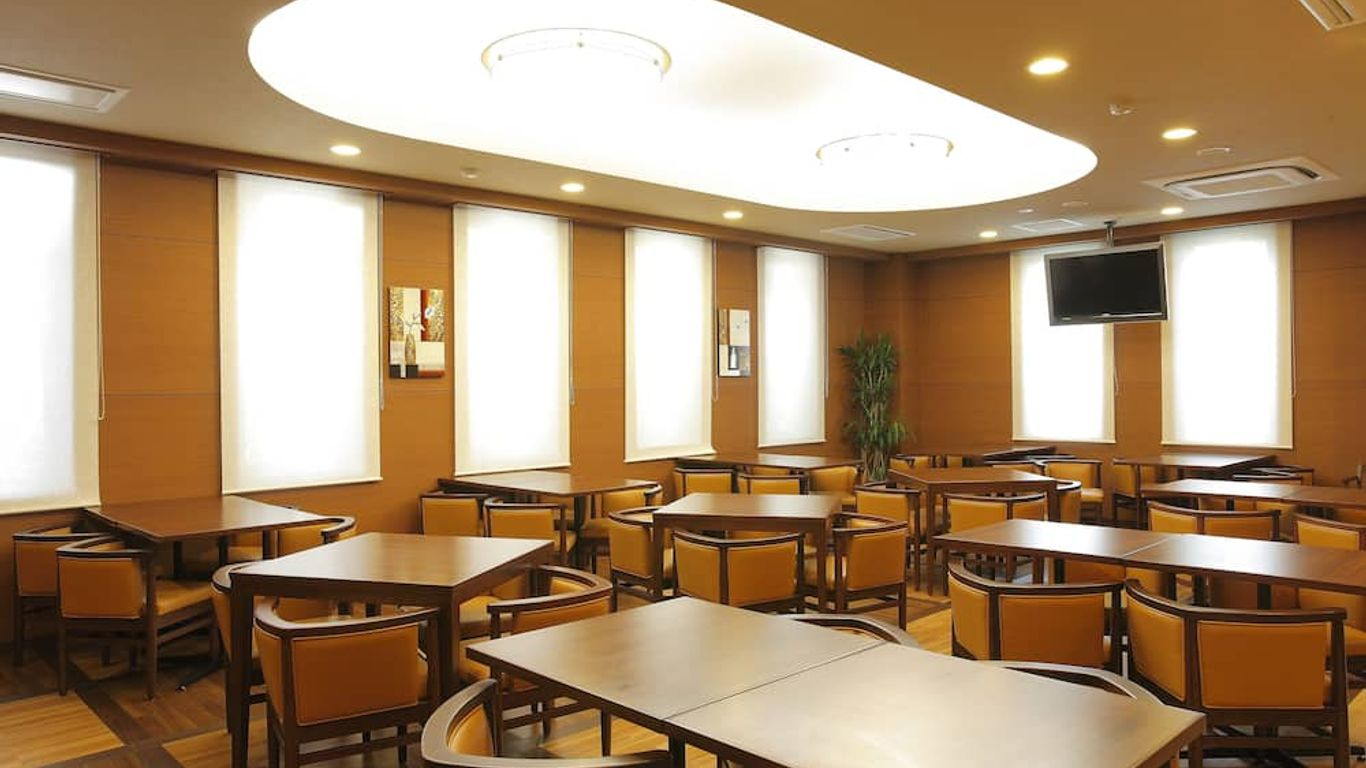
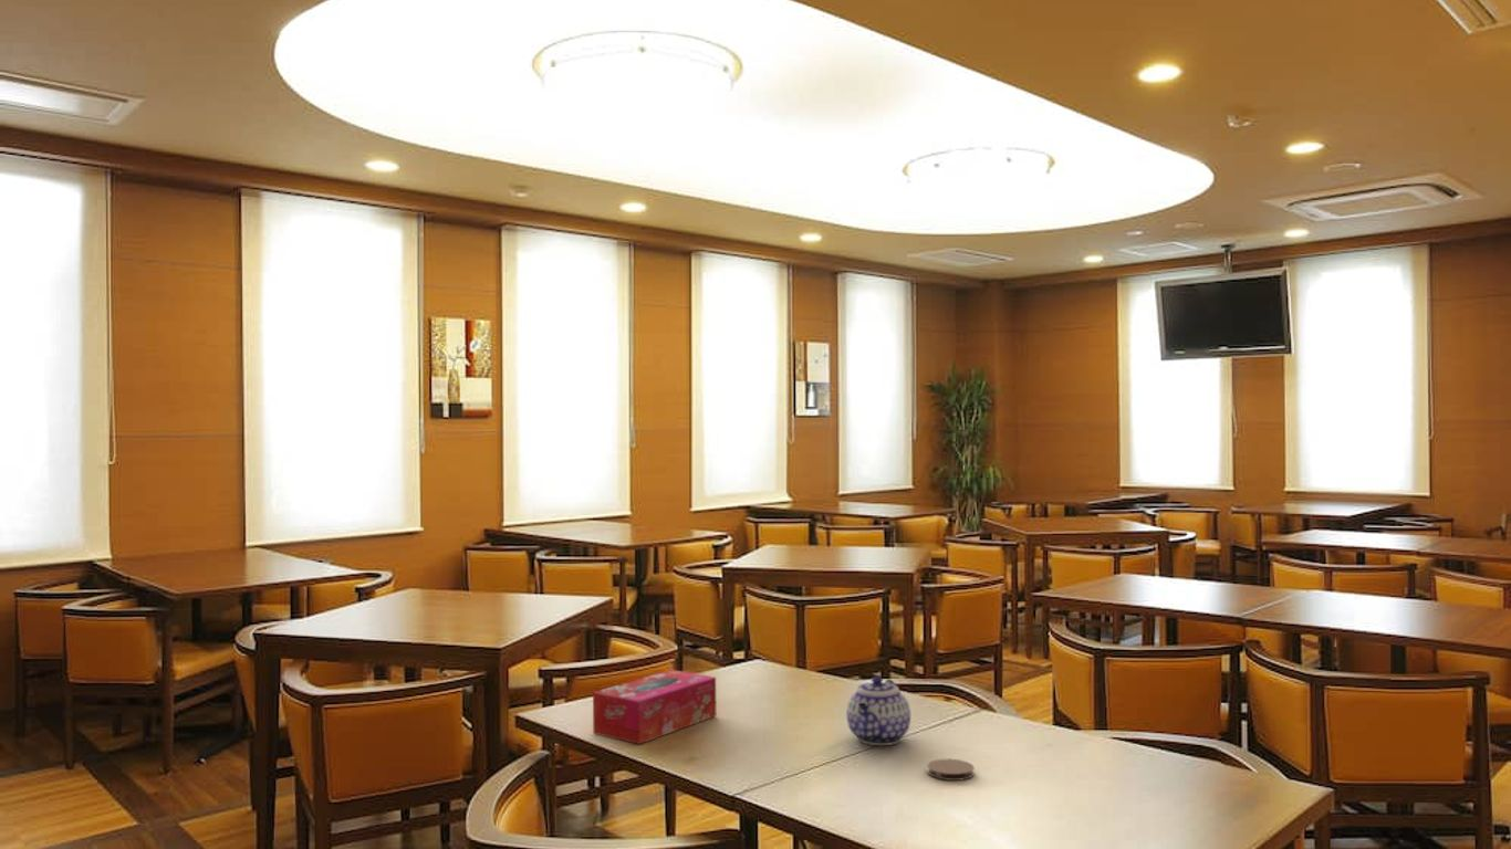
+ teapot [845,675,911,746]
+ coaster [926,758,976,782]
+ tissue box [592,669,718,745]
